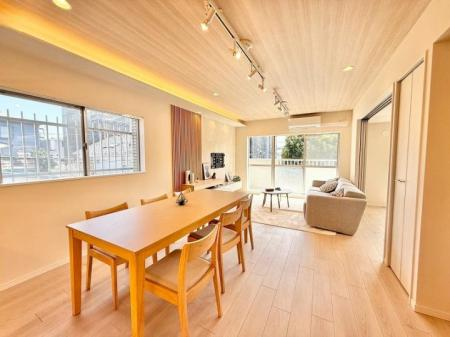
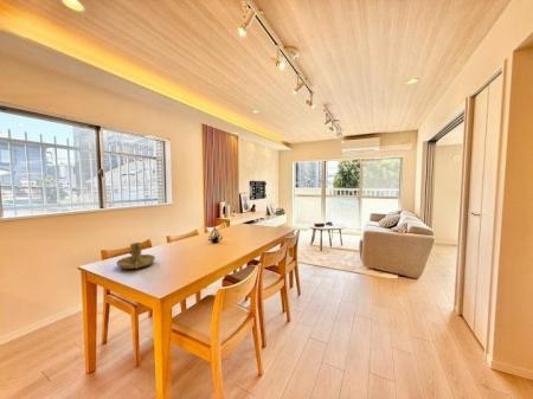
+ candle holder [115,242,156,270]
